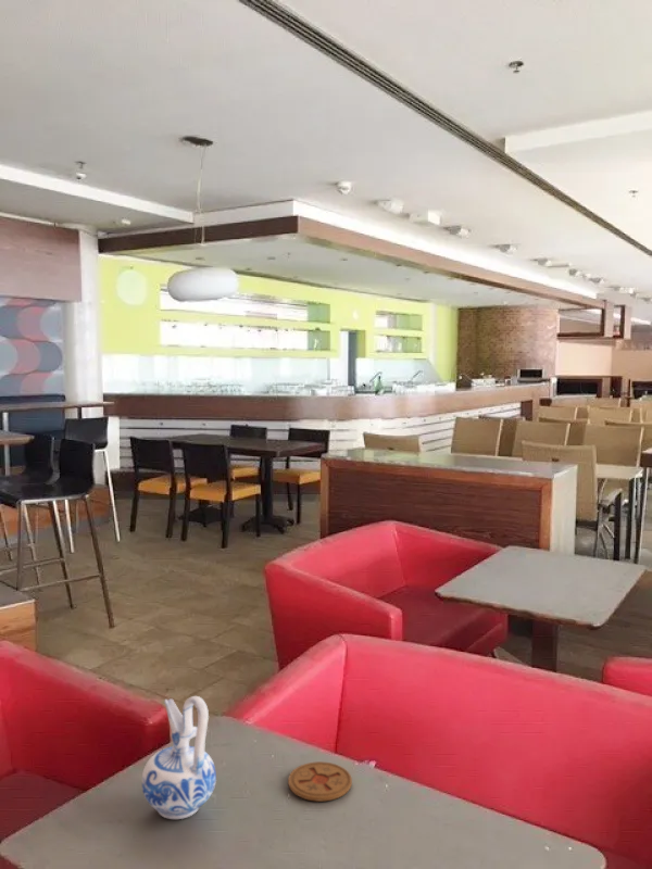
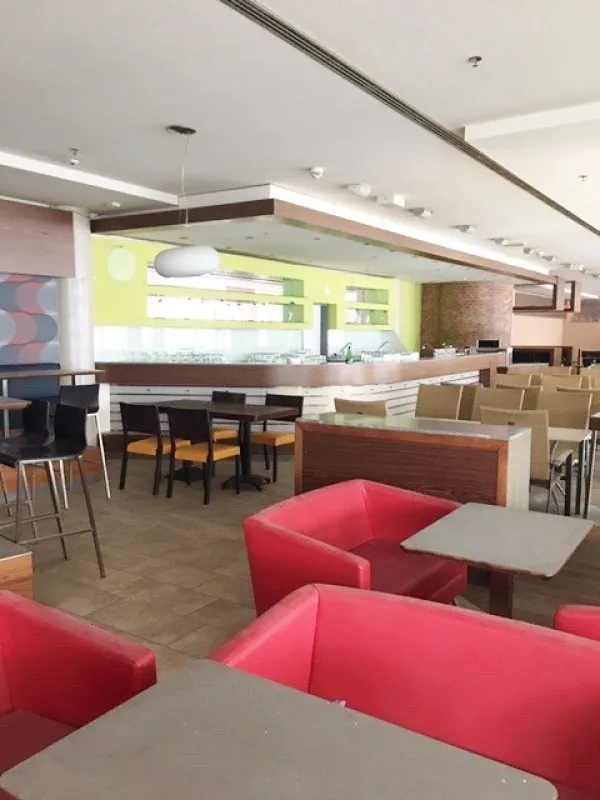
- coaster [287,760,353,803]
- ceramic pitcher [141,695,217,820]
